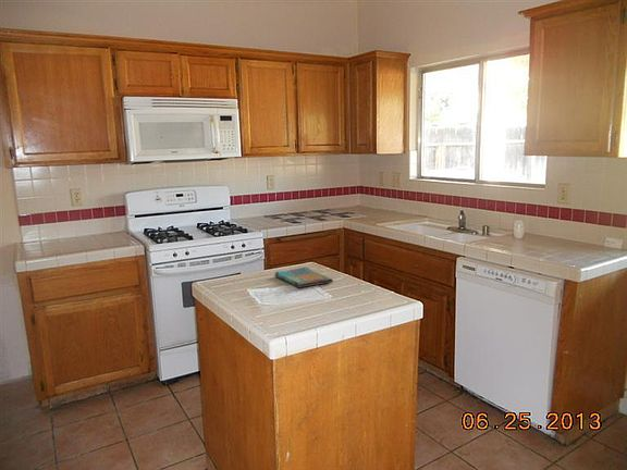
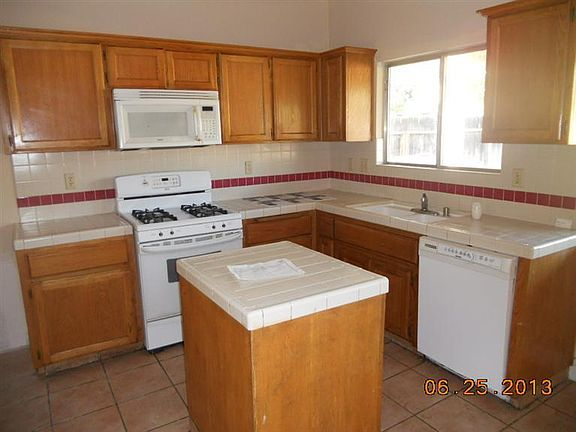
- dish towel [273,265,334,288]
